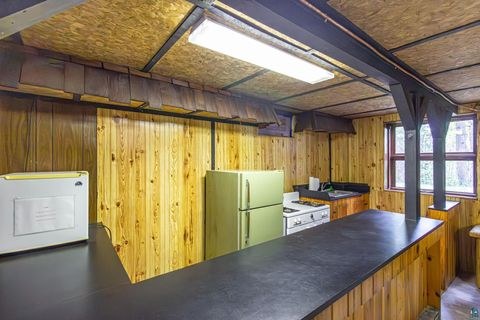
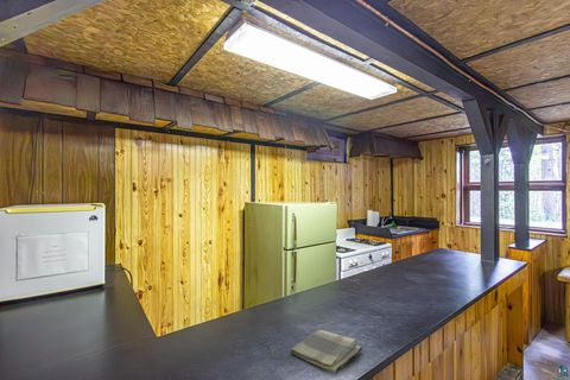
+ dish towel [290,329,363,375]
